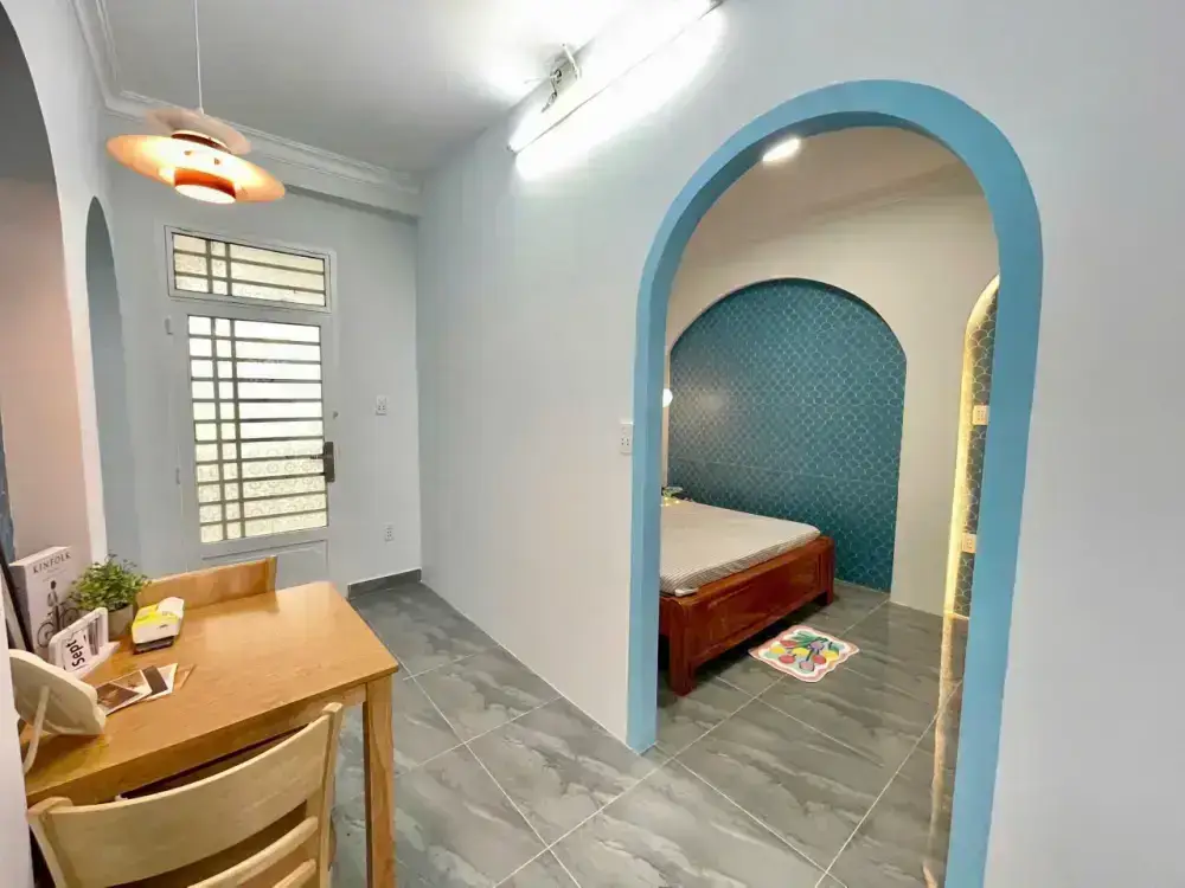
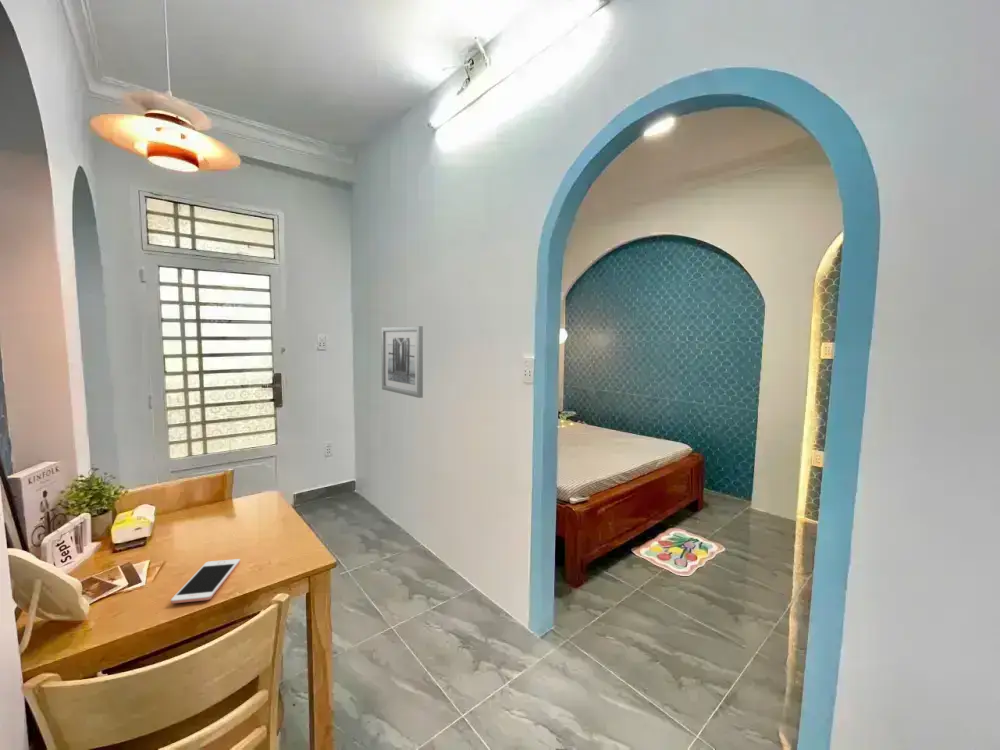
+ cell phone [170,558,241,604]
+ wall art [380,325,424,399]
